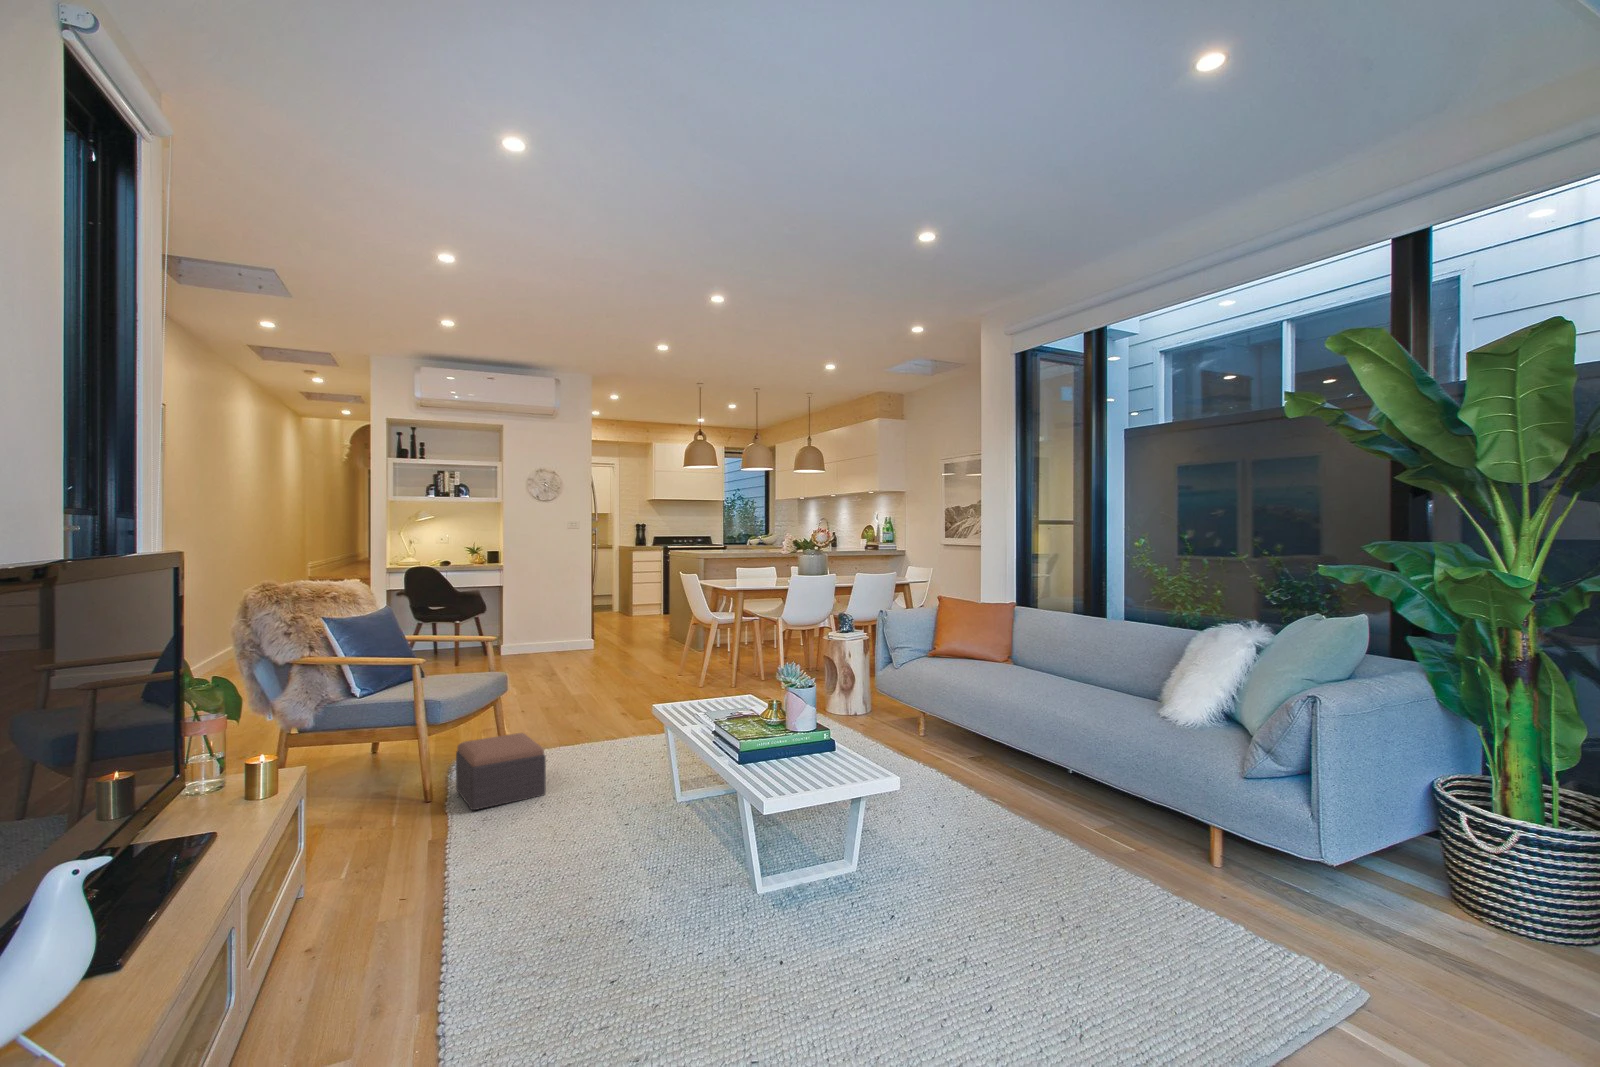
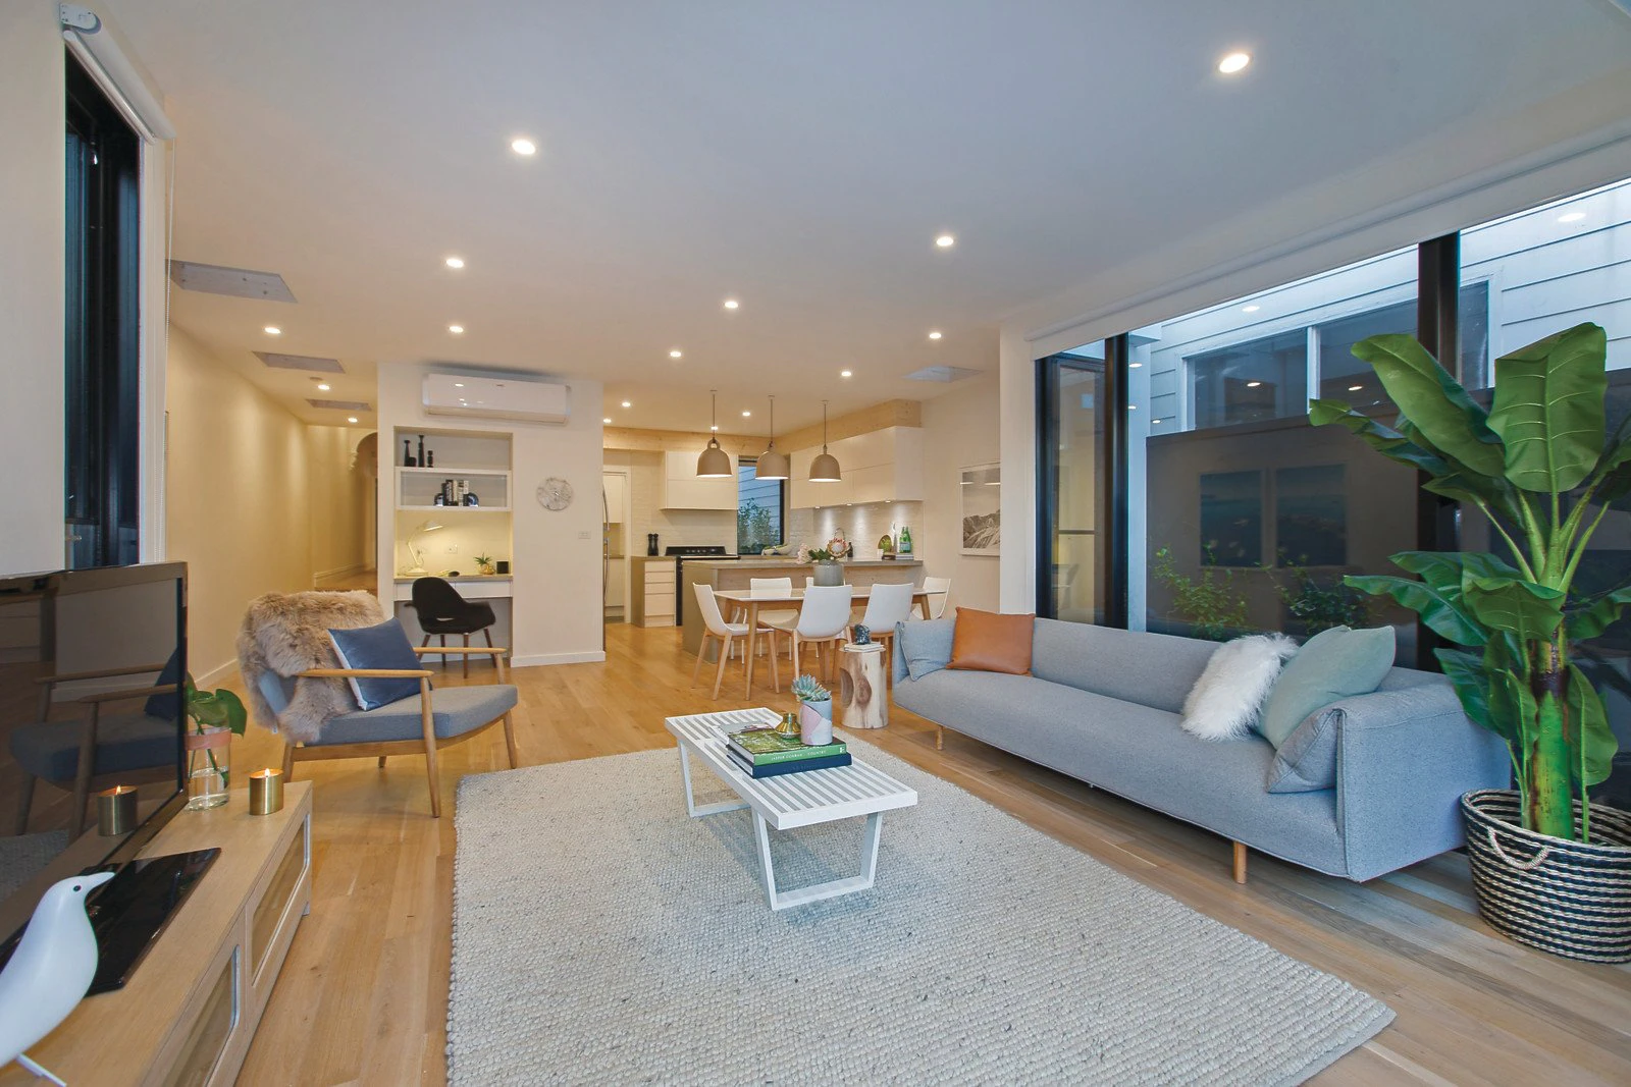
- footstool [455,732,546,811]
